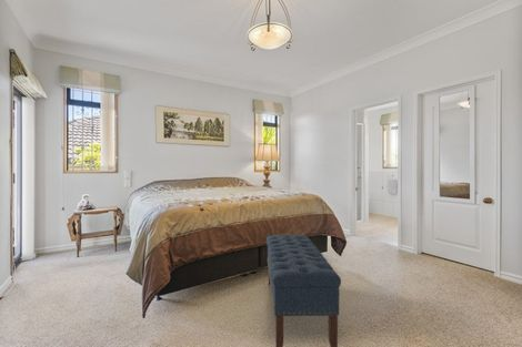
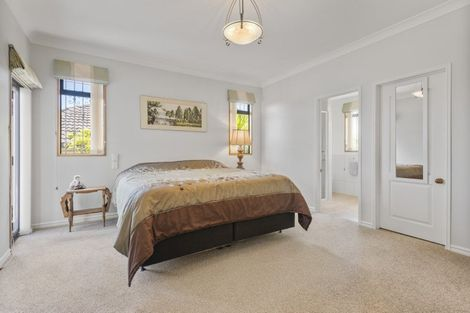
- bench [265,234,342,347]
